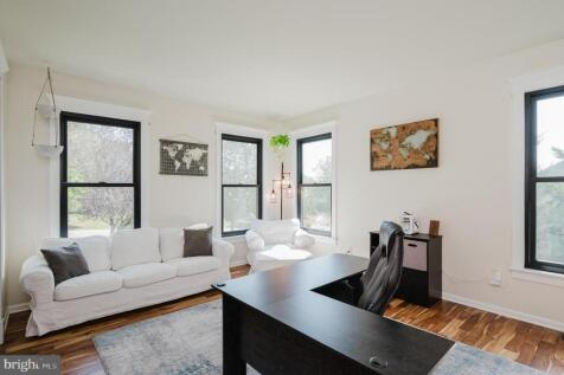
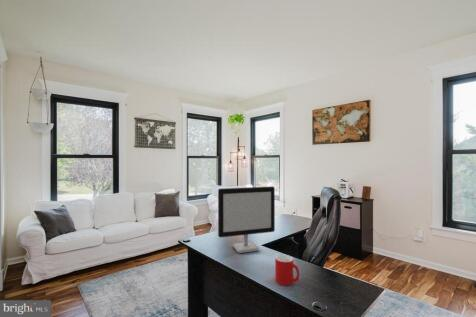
+ computer monitor [217,185,276,254]
+ cup [274,254,300,286]
